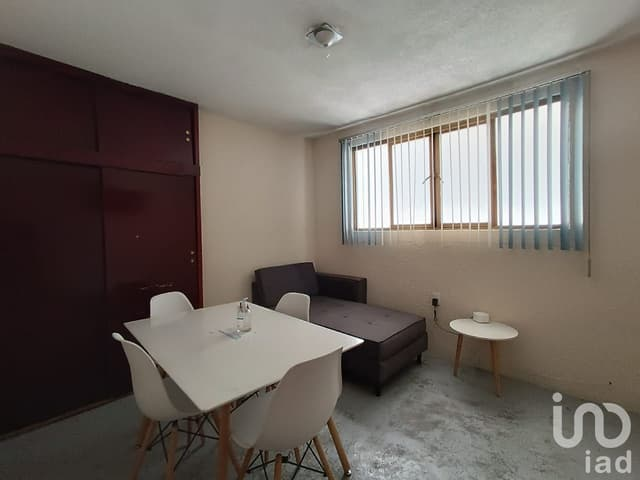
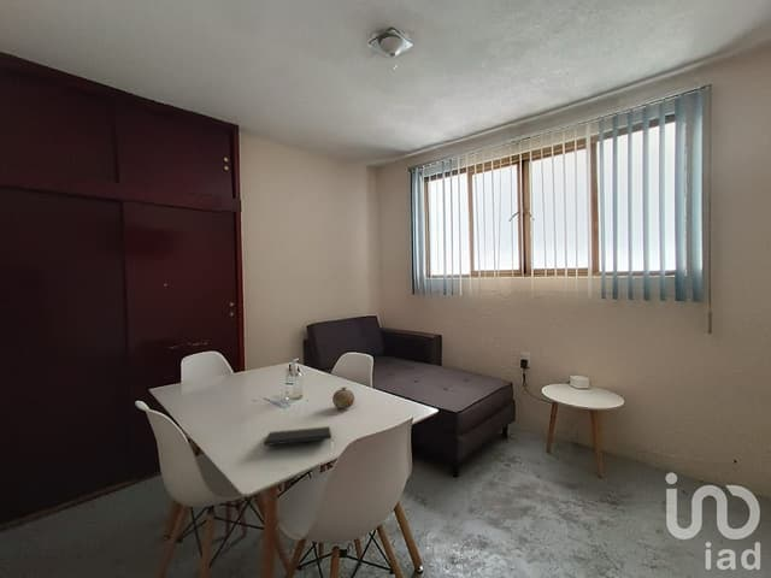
+ fruit [331,385,355,409]
+ notepad [263,425,334,447]
